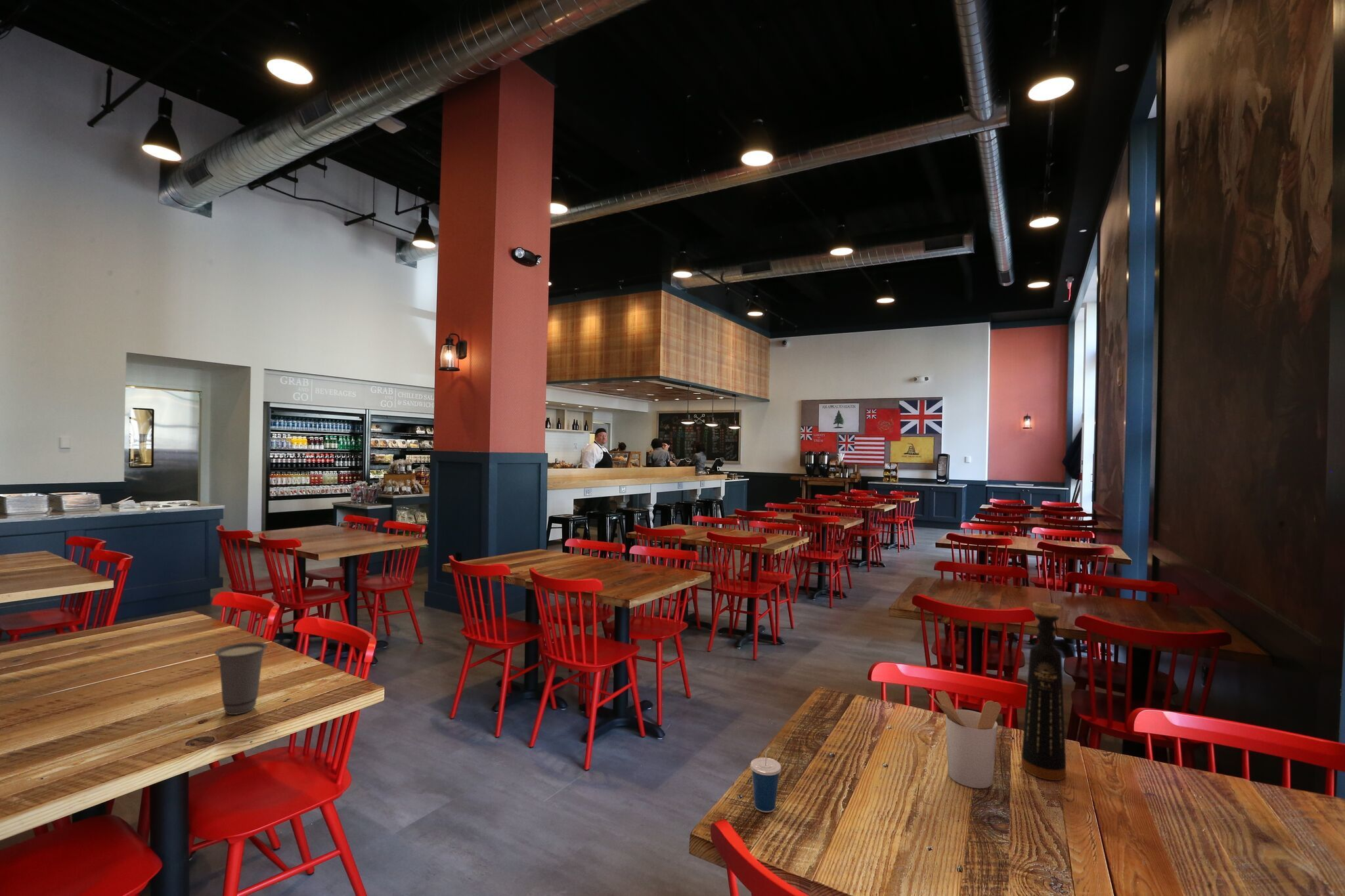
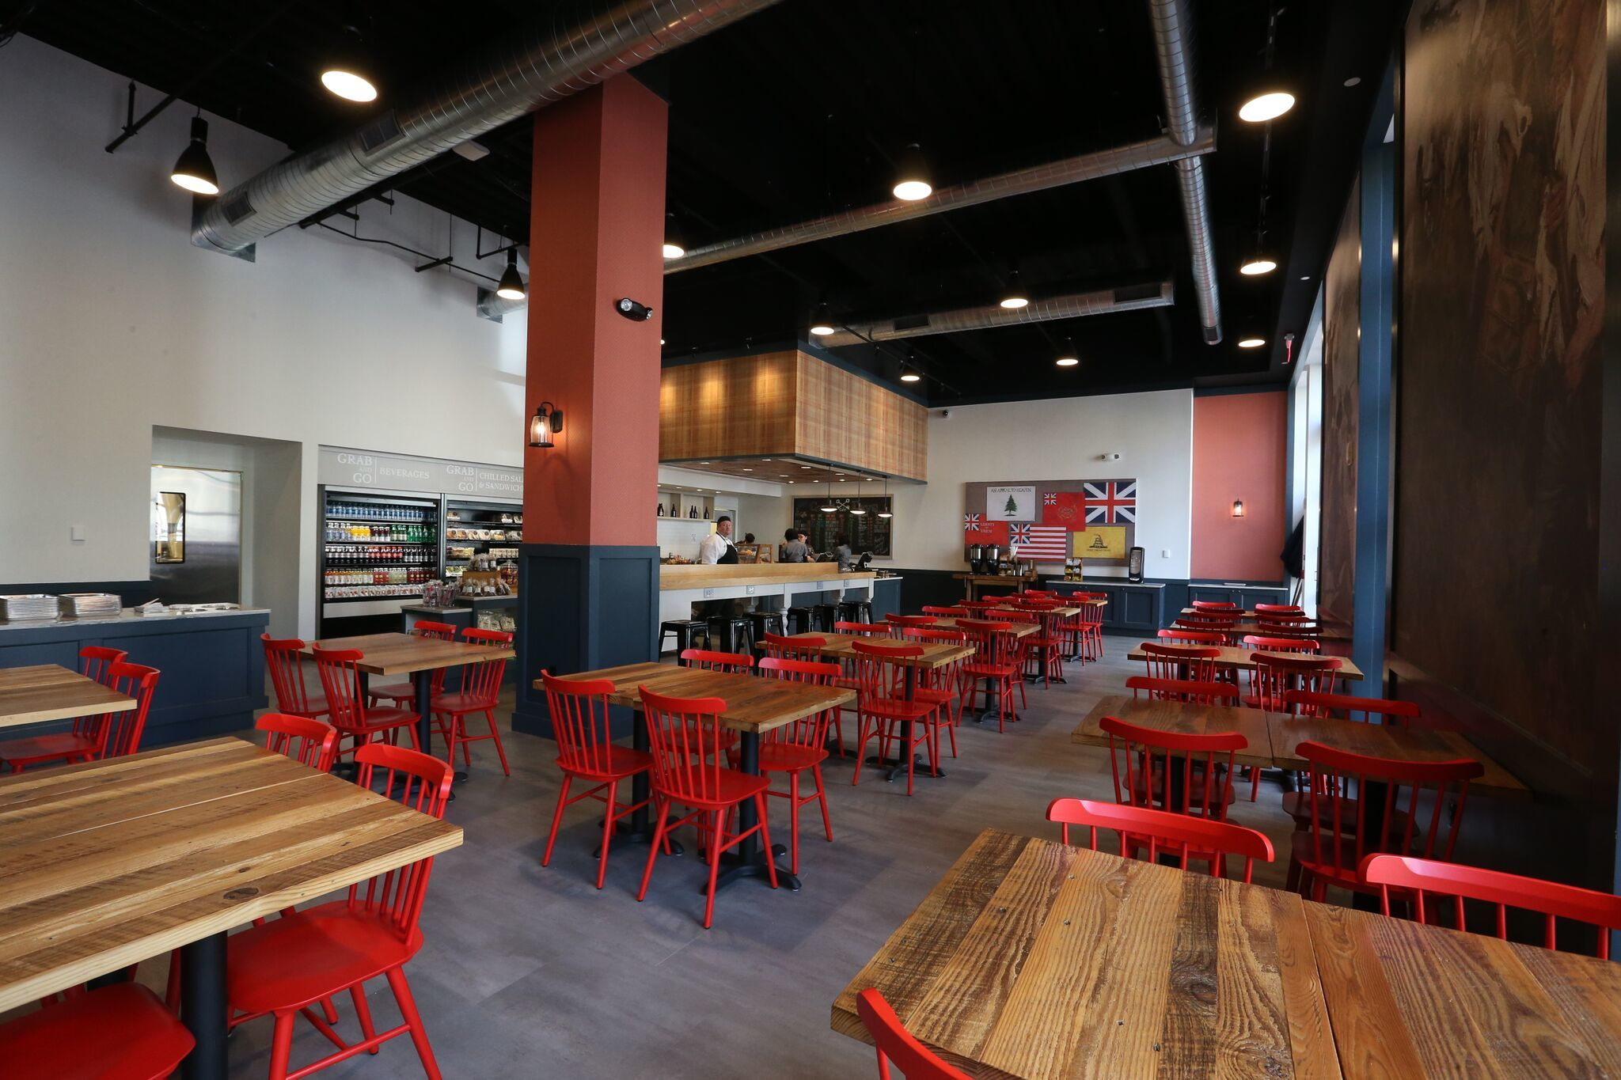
- cup [749,746,782,813]
- cup [213,641,269,715]
- utensil holder [929,690,1002,789]
- bottle [1021,601,1067,781]
